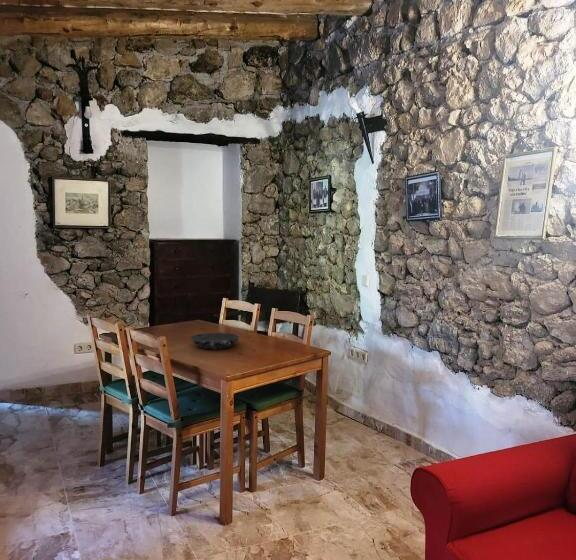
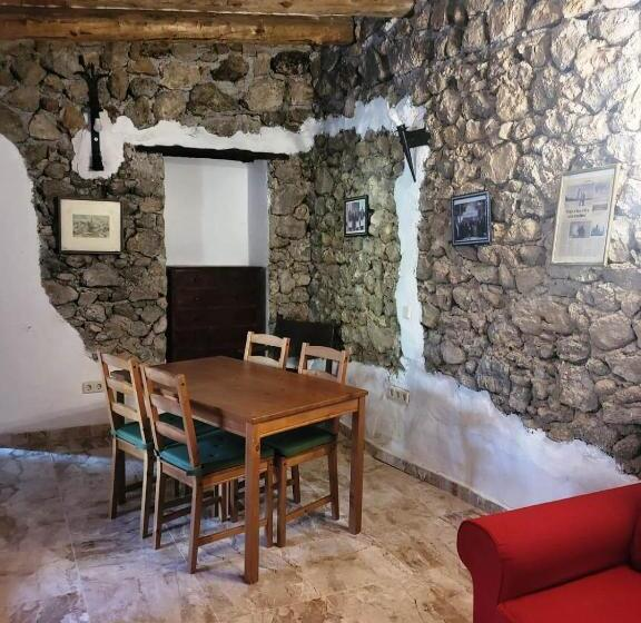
- bowl [189,332,240,351]
